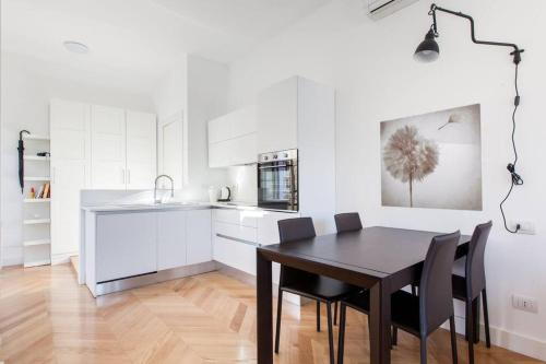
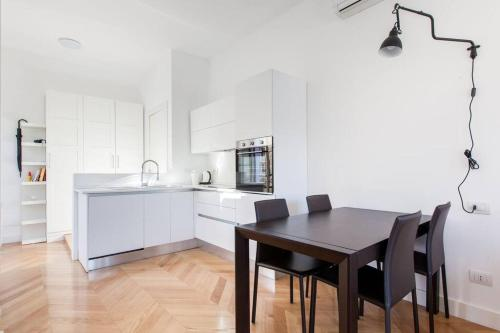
- wall art [379,103,484,212]
